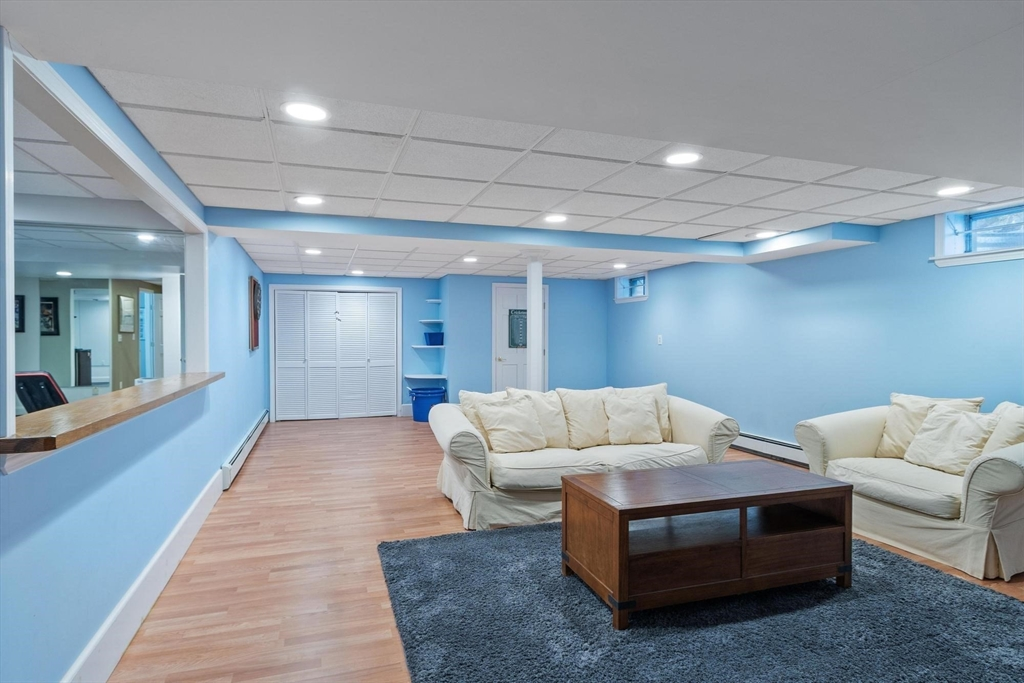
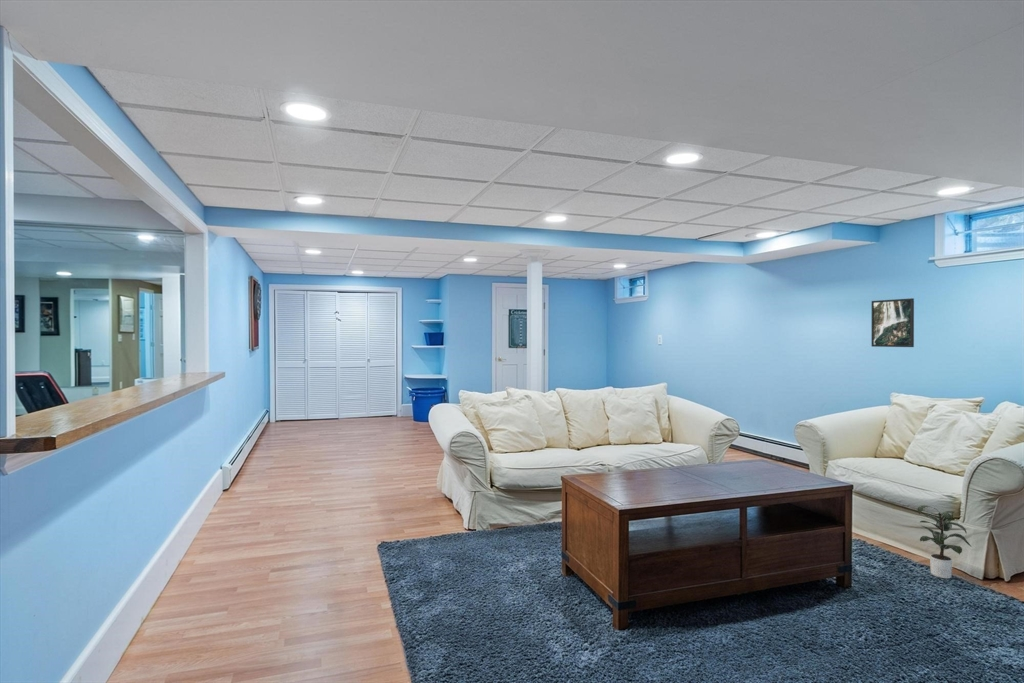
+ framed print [871,297,915,348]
+ potted plant [917,504,972,579]
